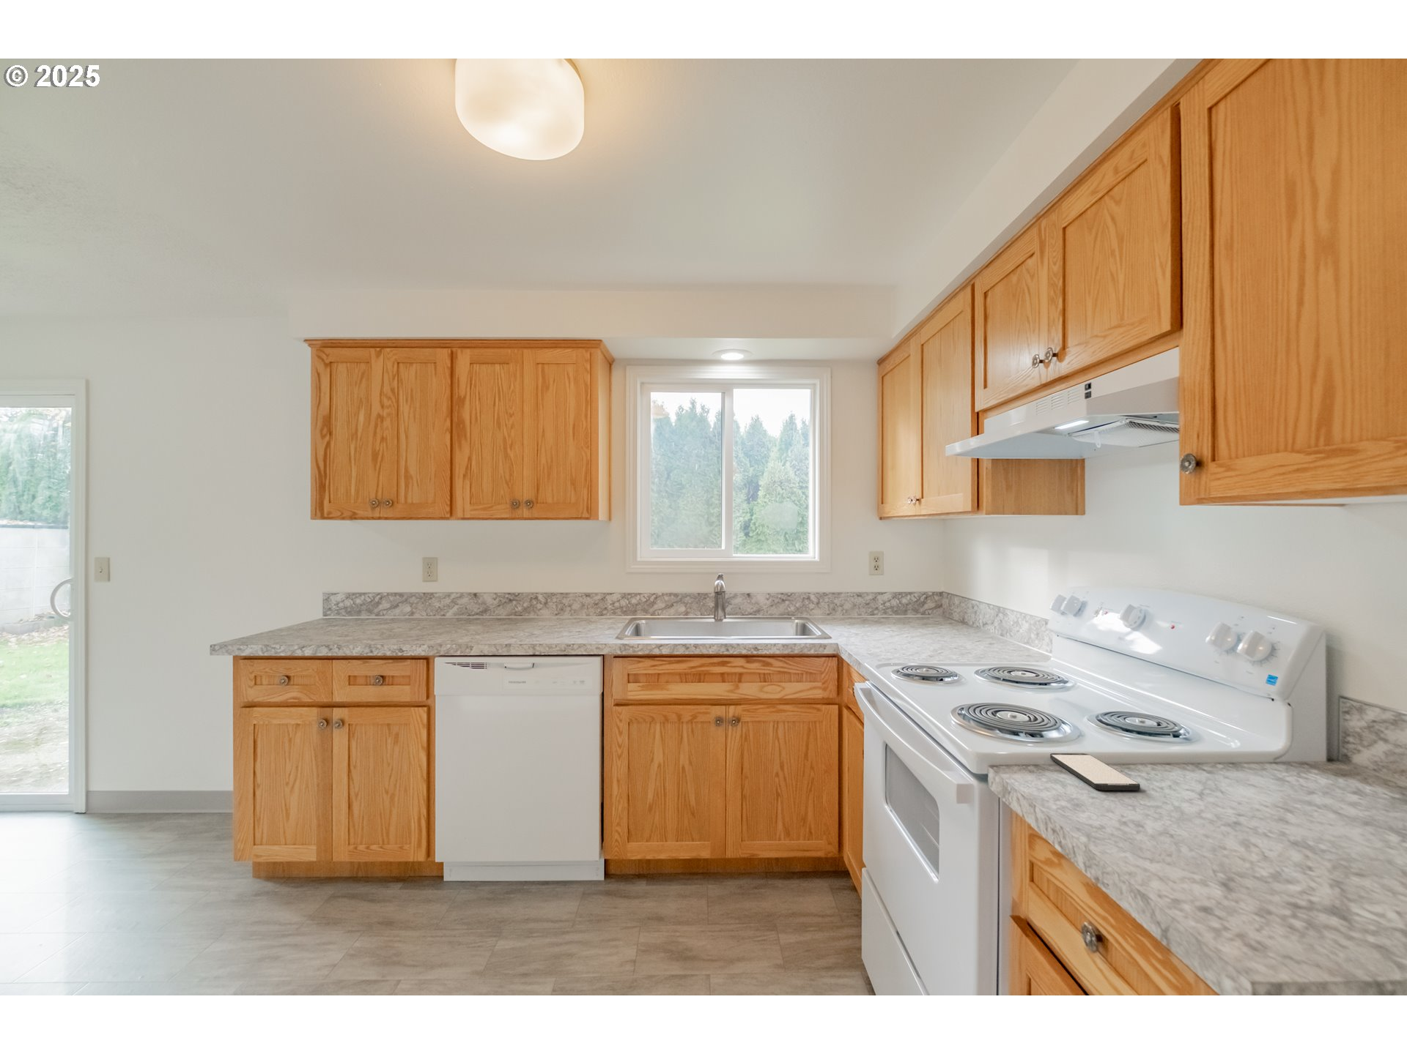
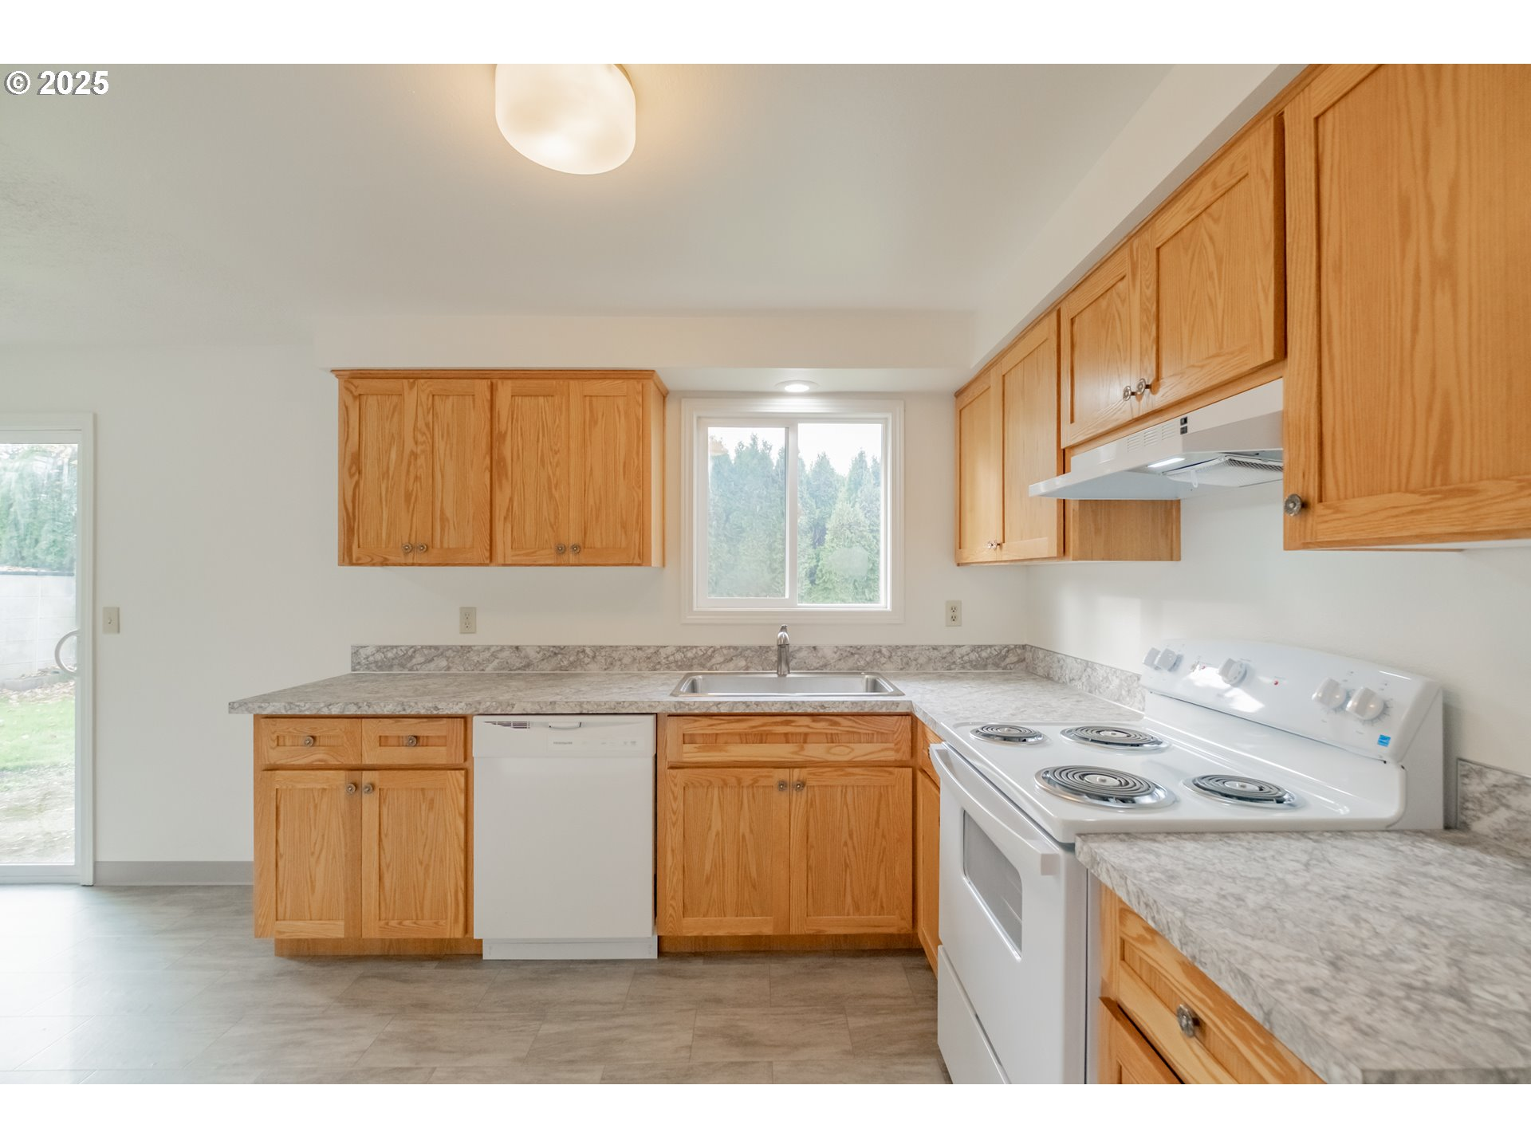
- smartphone [1049,753,1141,792]
